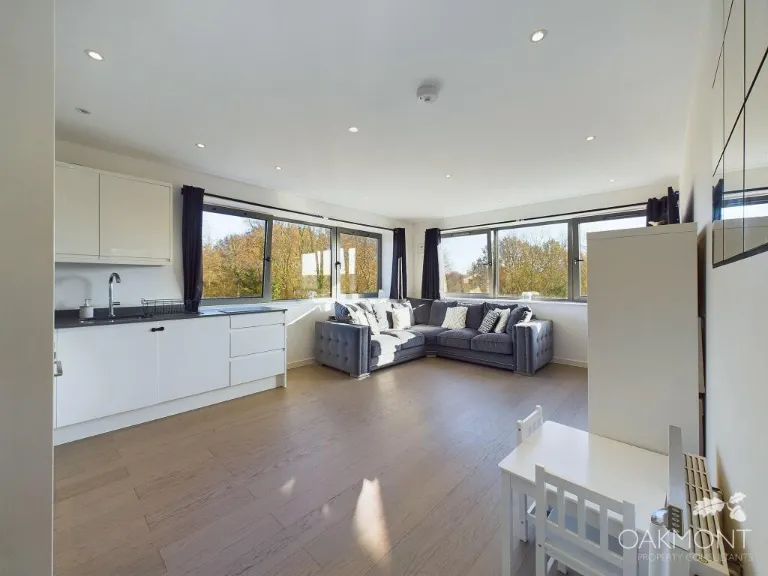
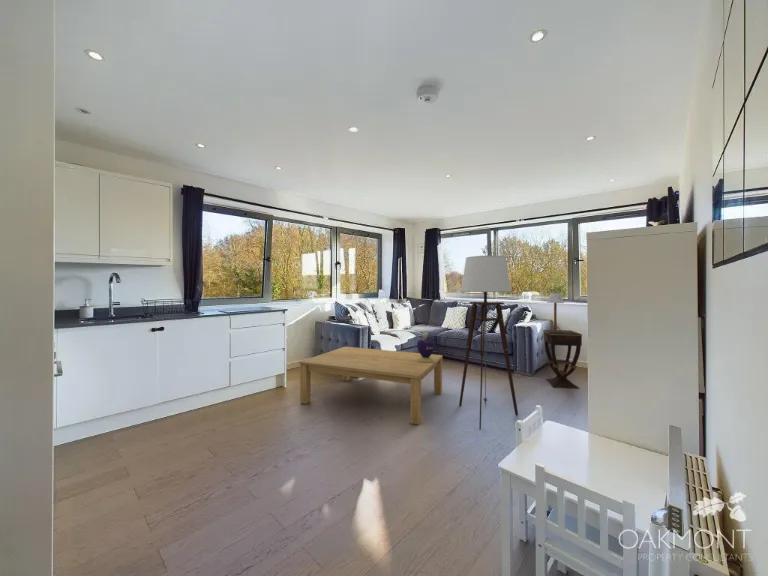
+ side table [542,329,583,390]
+ table lamp [546,291,565,332]
+ floor lamp [458,255,519,431]
+ coffee table [299,346,443,426]
+ decorative container [416,332,436,362]
